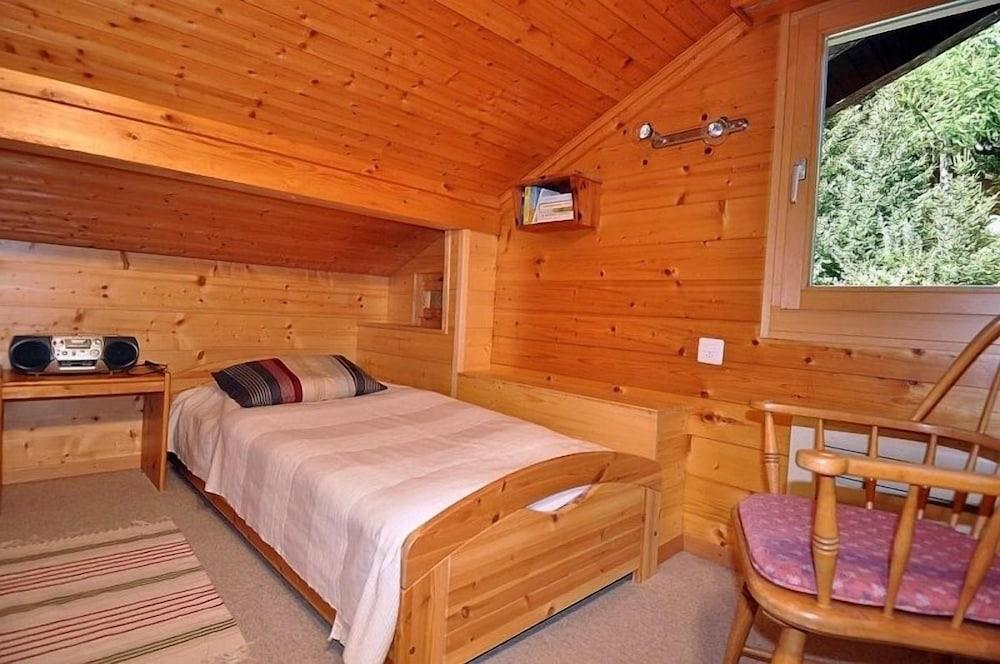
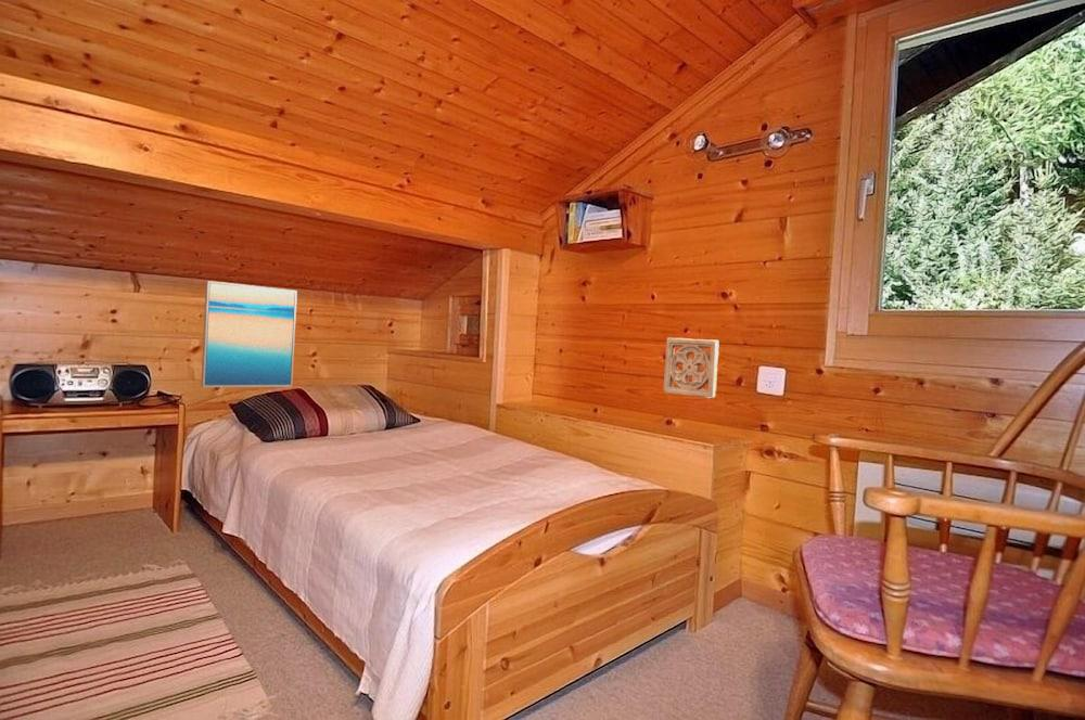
+ wall ornament [663,337,719,400]
+ wall art [200,280,298,388]
